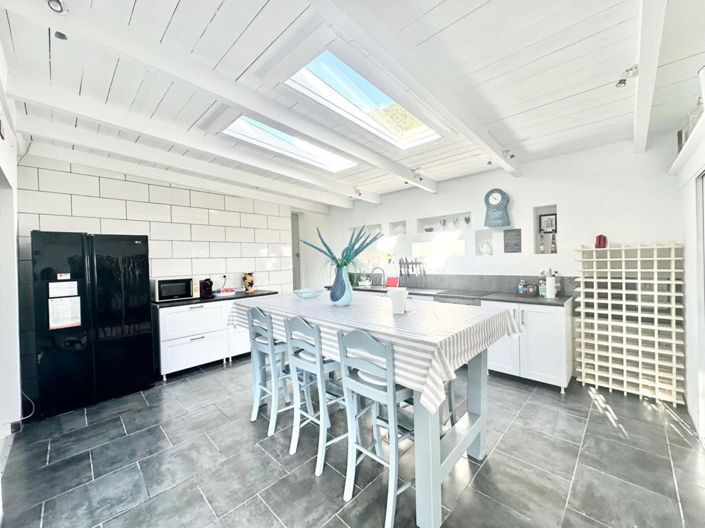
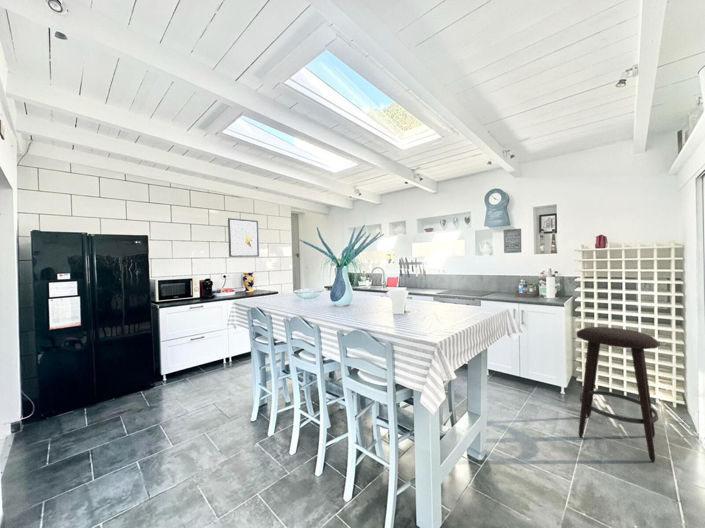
+ wall art [227,217,260,258]
+ stool [576,326,661,463]
